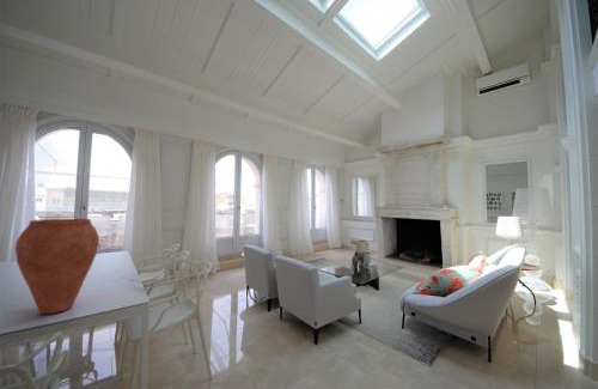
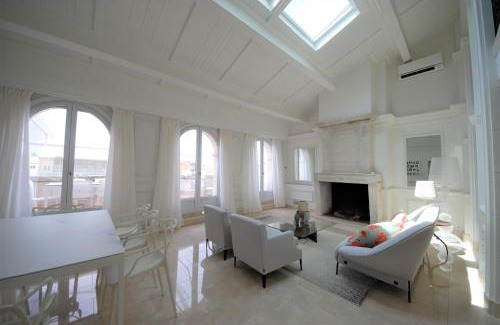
- vase [14,218,100,315]
